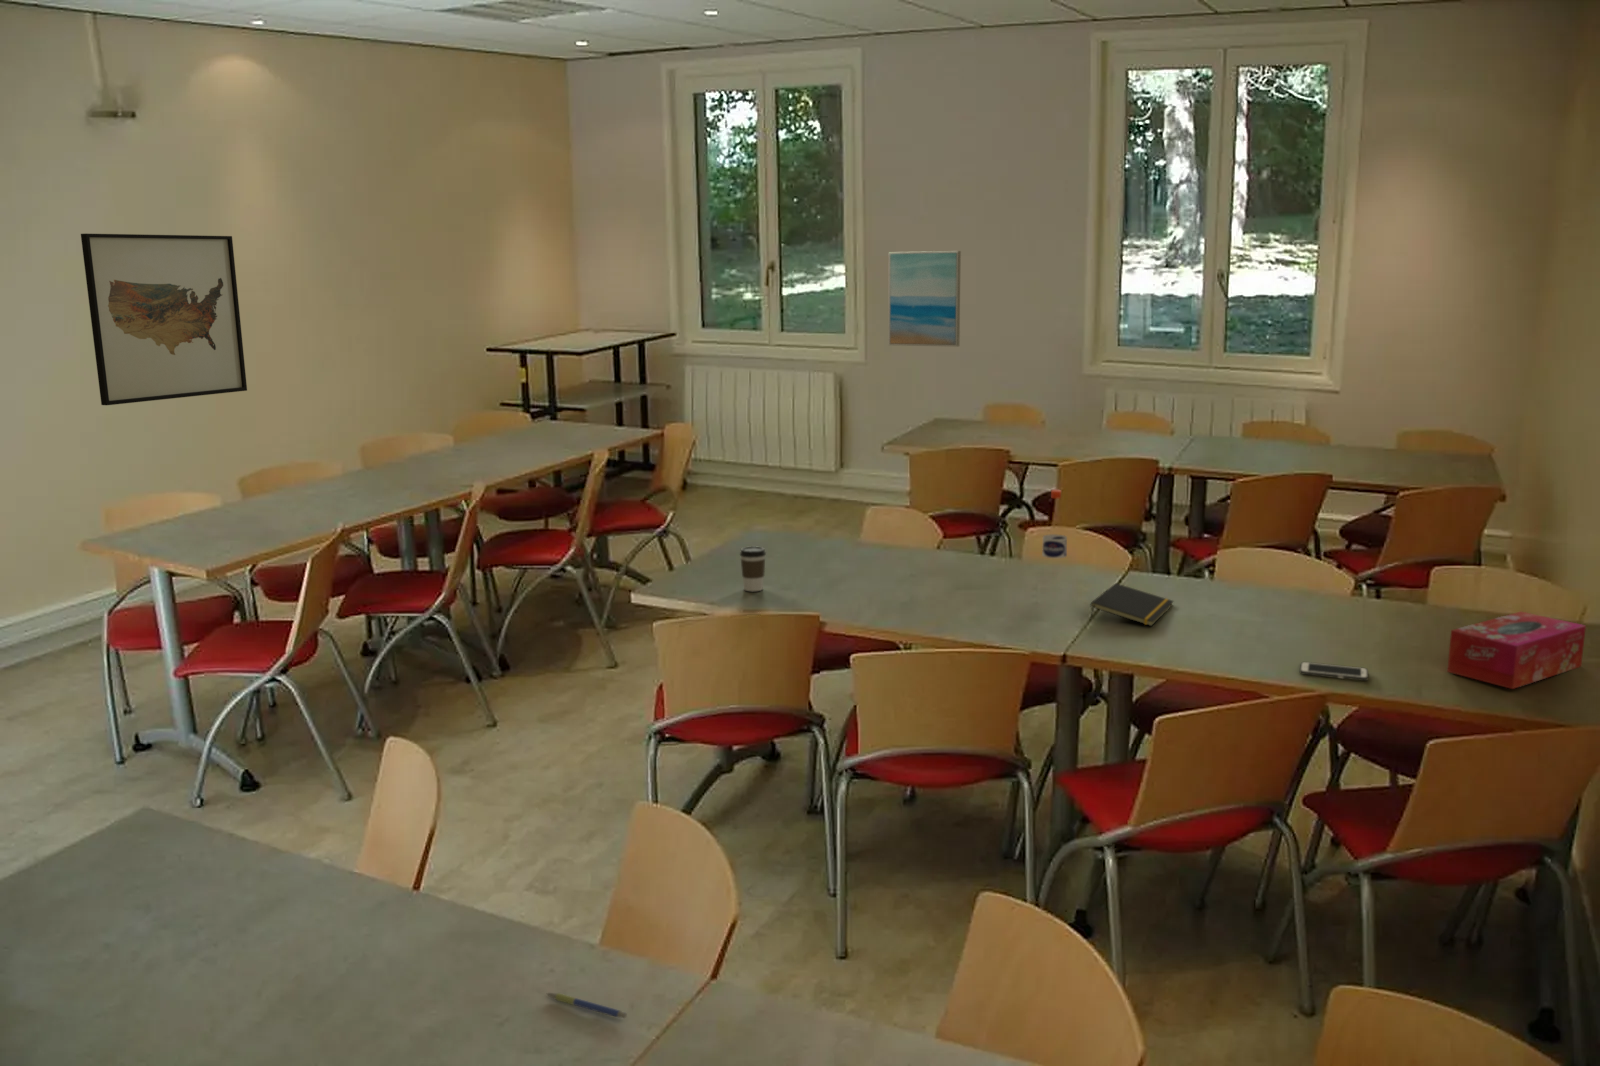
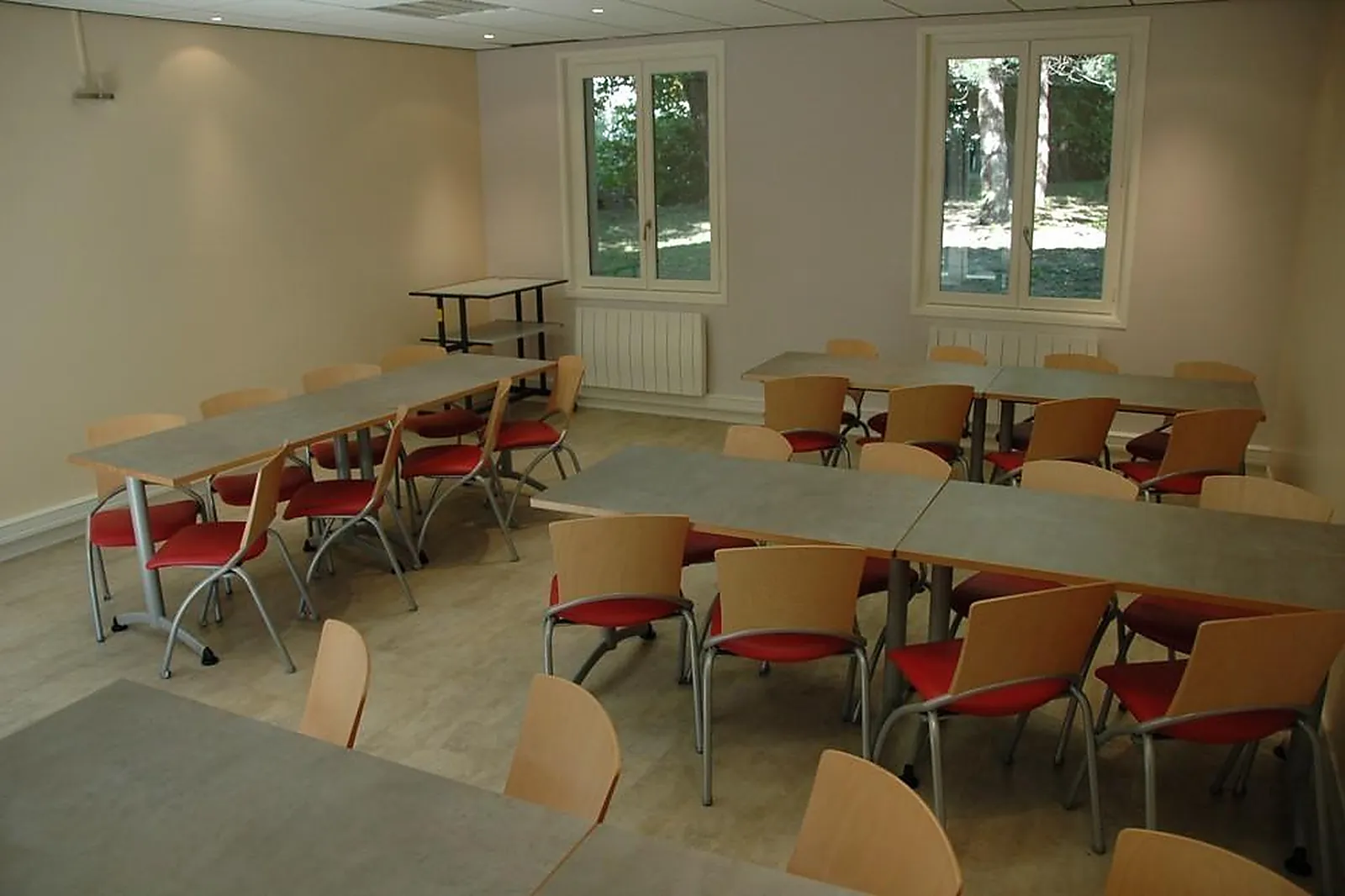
- wall art [887,250,962,349]
- water bottle [1041,489,1068,559]
- tissue box [1447,610,1587,690]
- wall art [80,233,247,406]
- pen [546,992,628,1018]
- cell phone [1299,661,1369,682]
- coffee cup [739,545,767,592]
- notepad [1088,582,1175,627]
